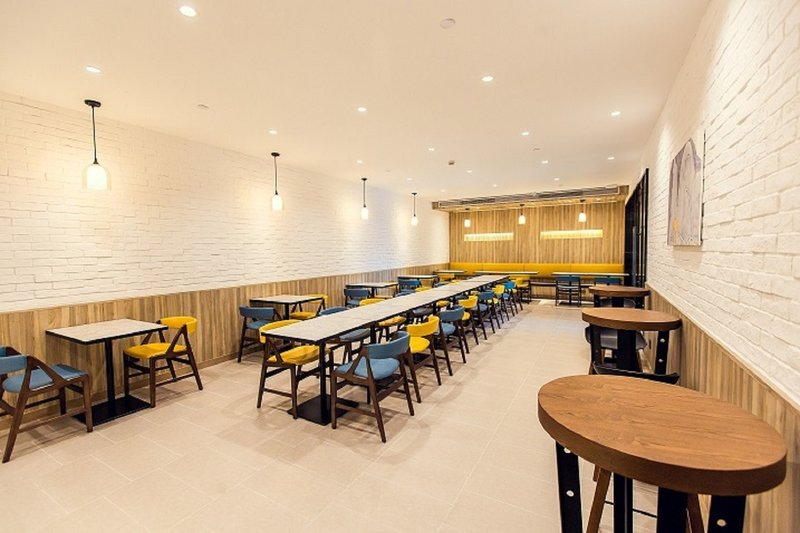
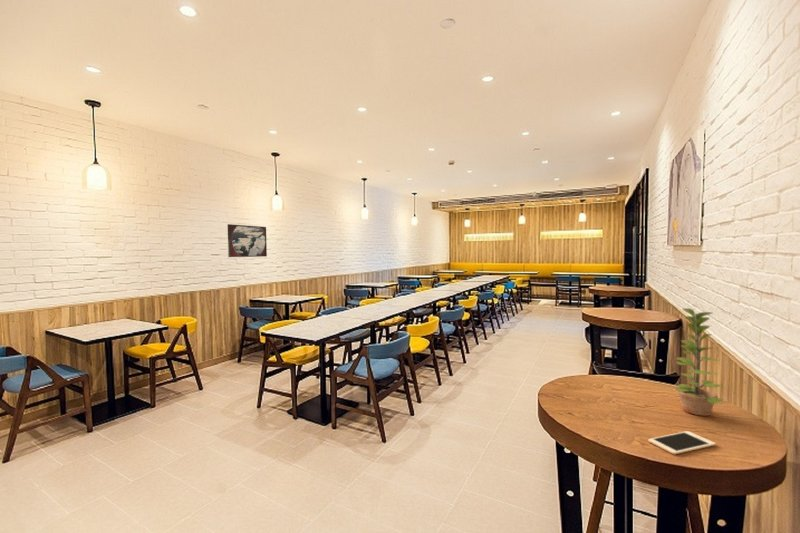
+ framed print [227,223,268,258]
+ plant [673,307,725,417]
+ cell phone [647,430,717,455]
